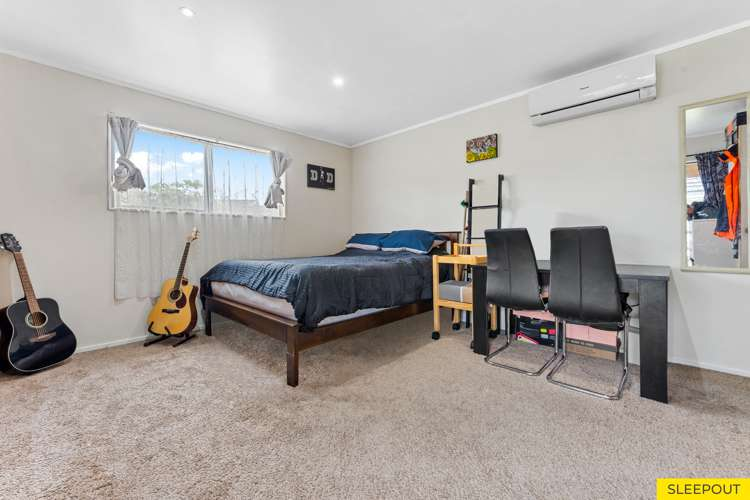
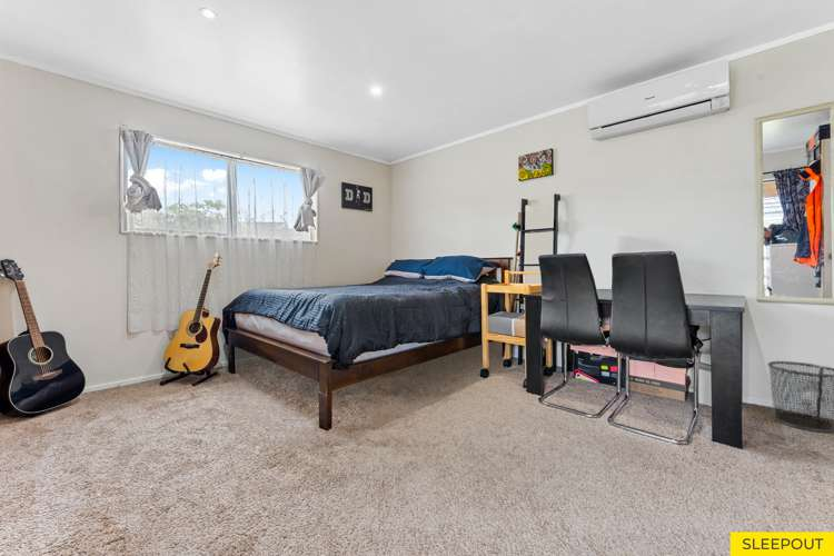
+ waste bin [766,360,834,434]
